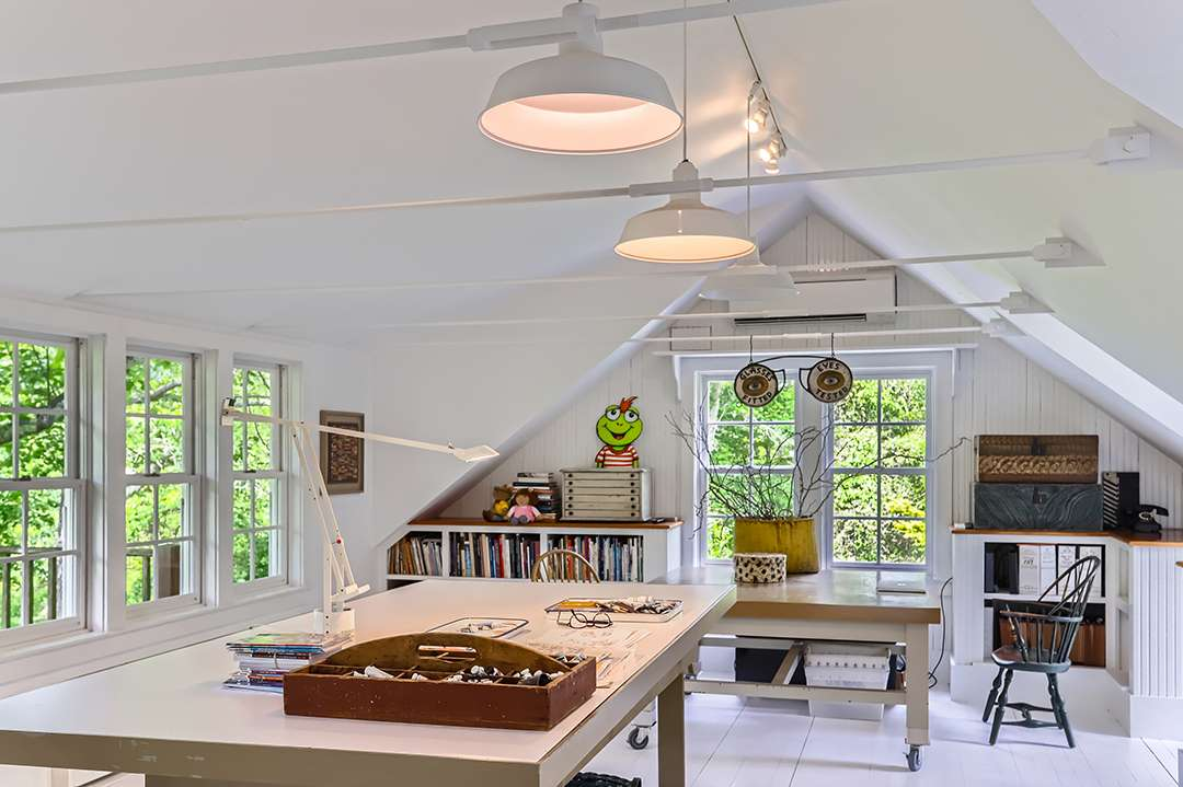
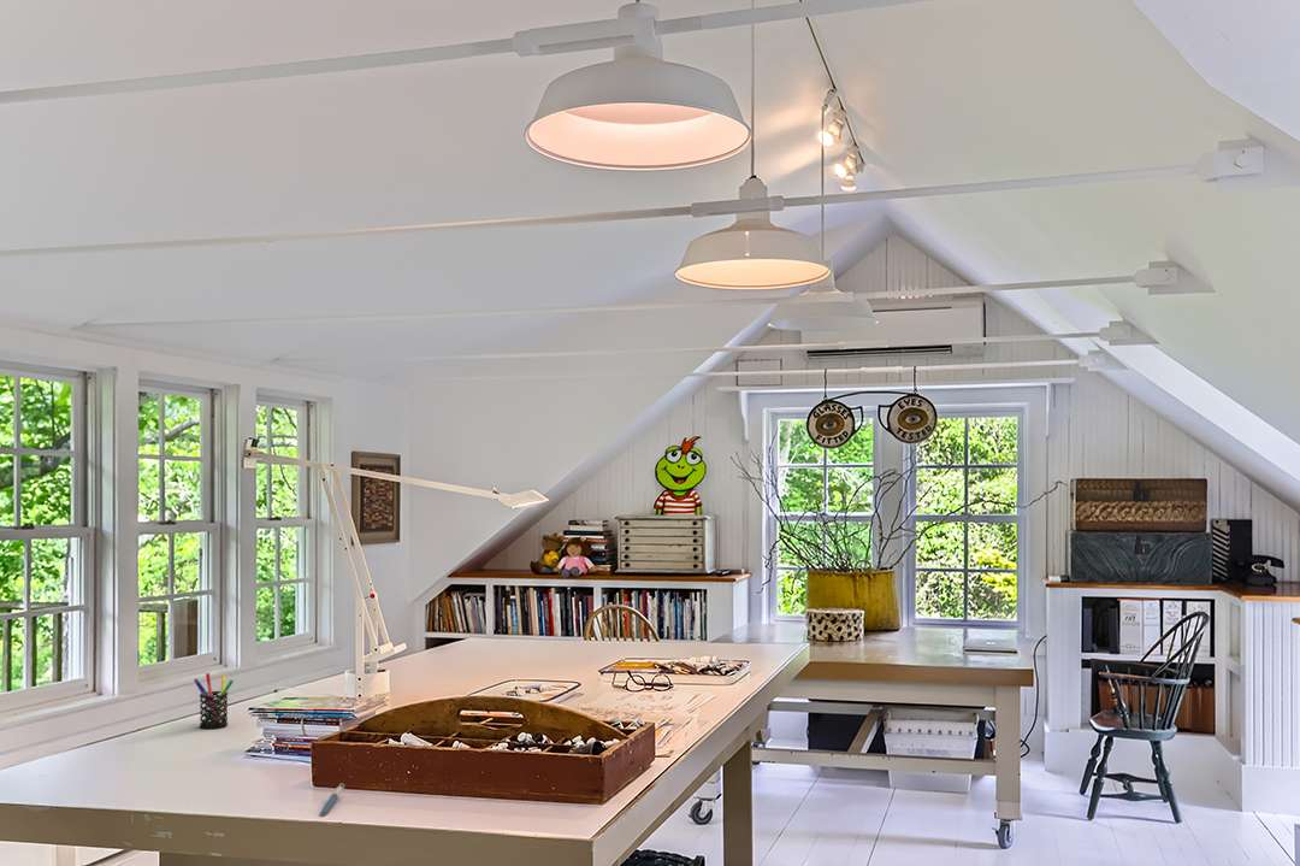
+ pen [320,782,345,818]
+ pen holder [193,672,235,730]
